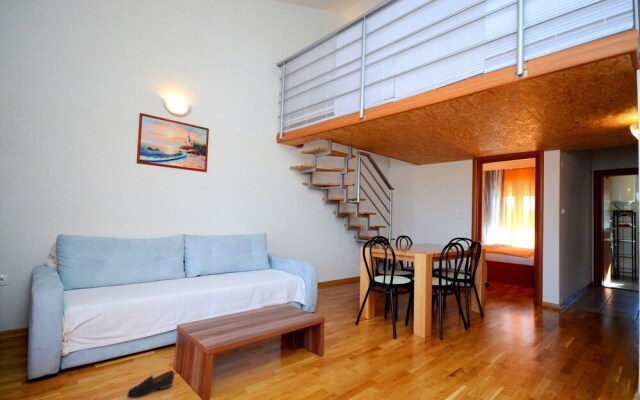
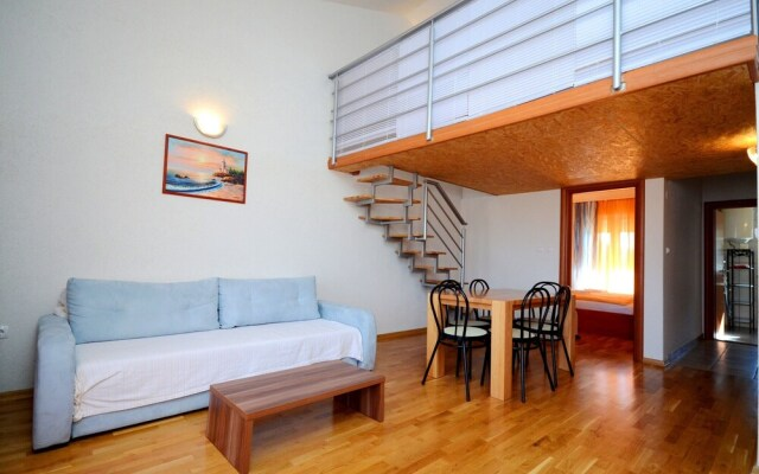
- shoe [126,369,176,399]
